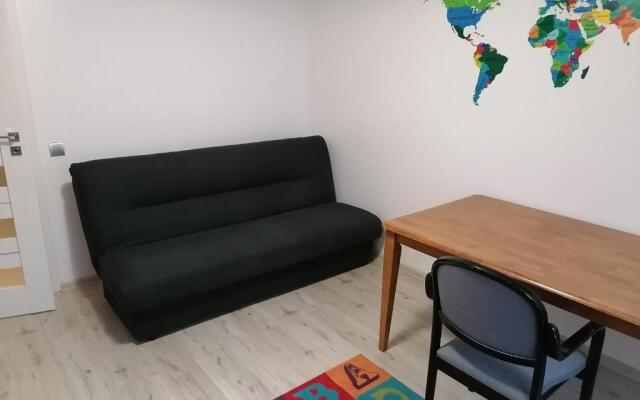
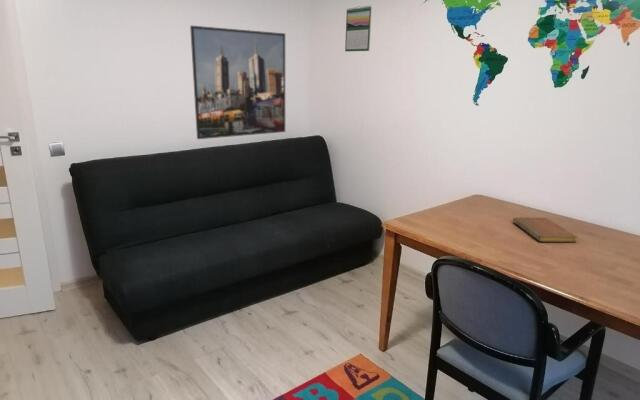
+ calendar [344,5,373,52]
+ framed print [189,25,286,140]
+ notebook [512,216,578,243]
